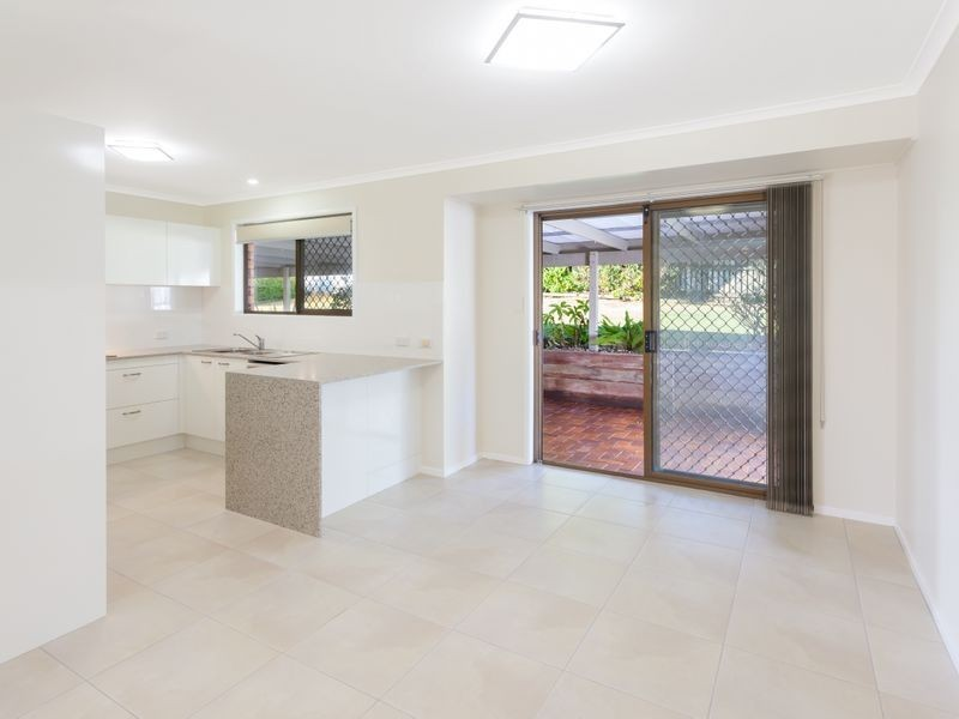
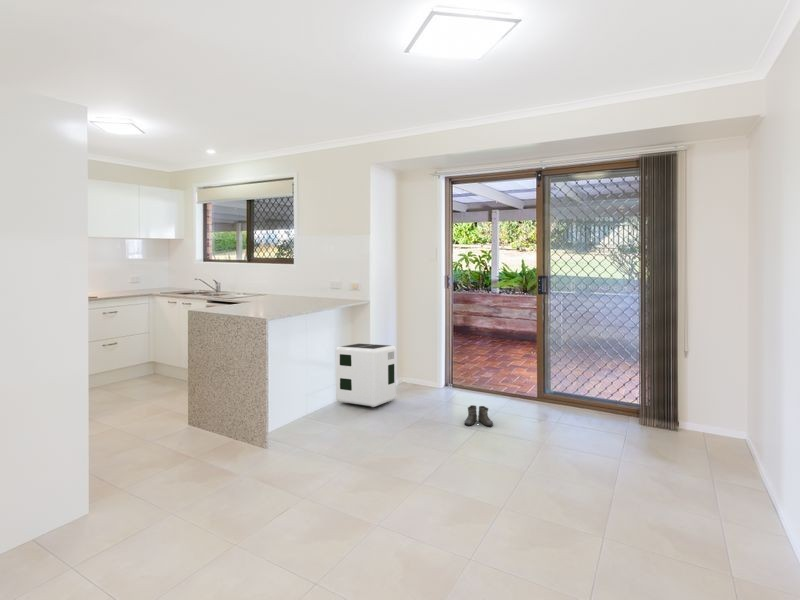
+ air purifier [335,343,397,408]
+ boots [463,404,494,427]
